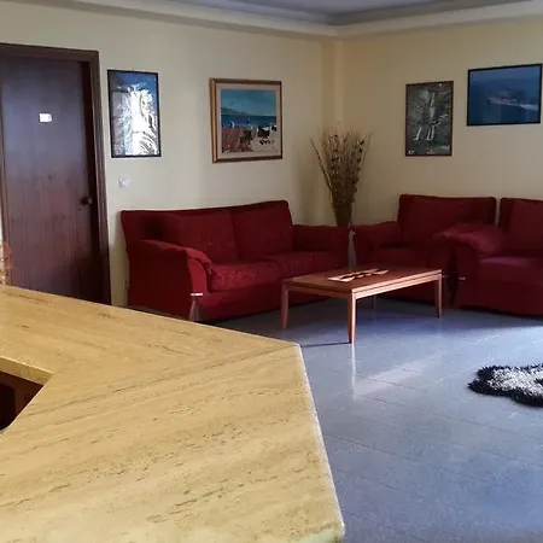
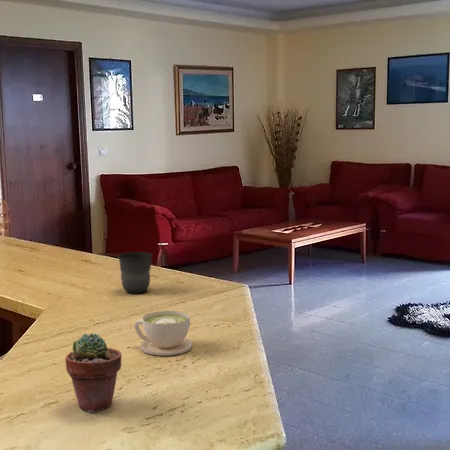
+ potted succulent [65,332,122,413]
+ mug [117,251,153,294]
+ coffee cup [133,310,193,357]
